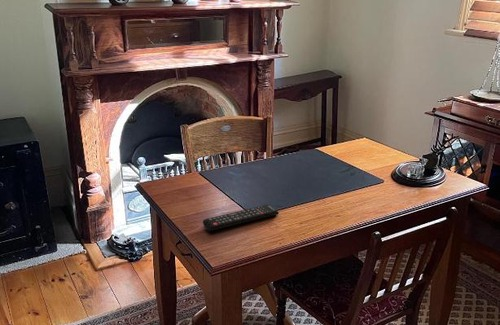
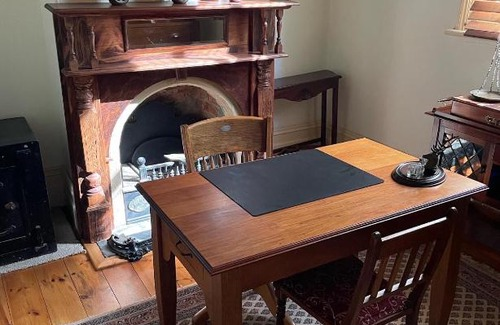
- remote control [202,204,280,232]
